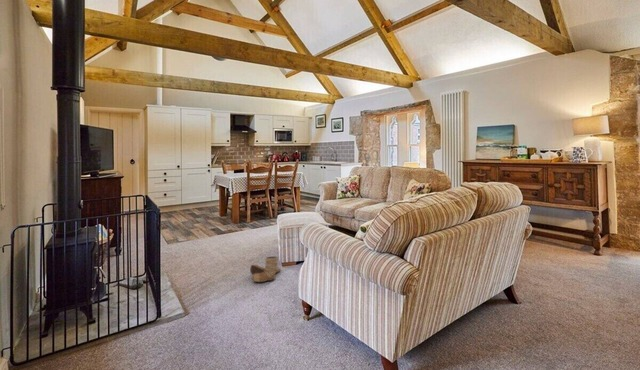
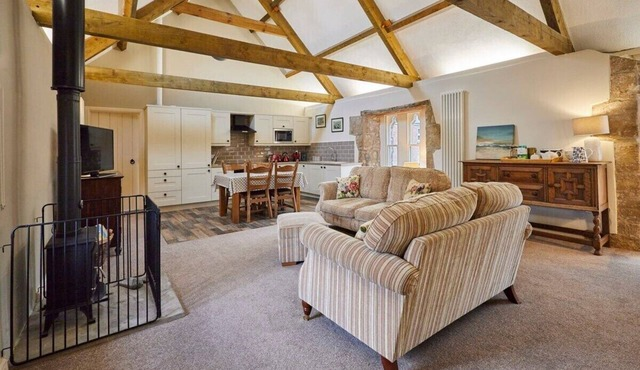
- boots [249,256,282,283]
